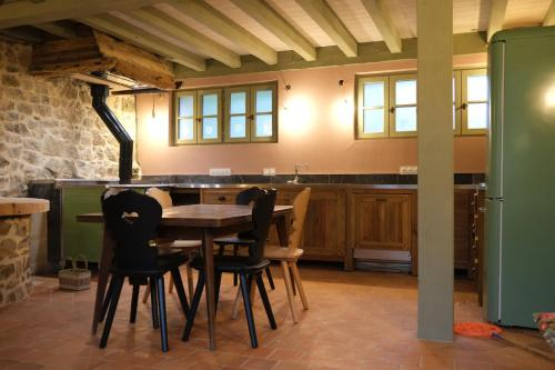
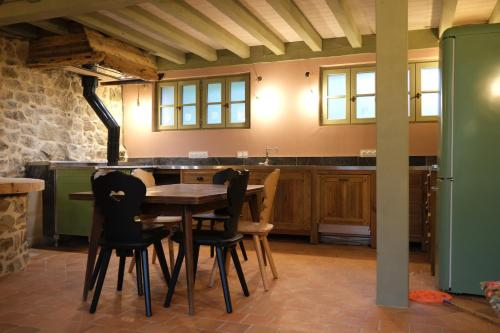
- basket [58,253,92,292]
